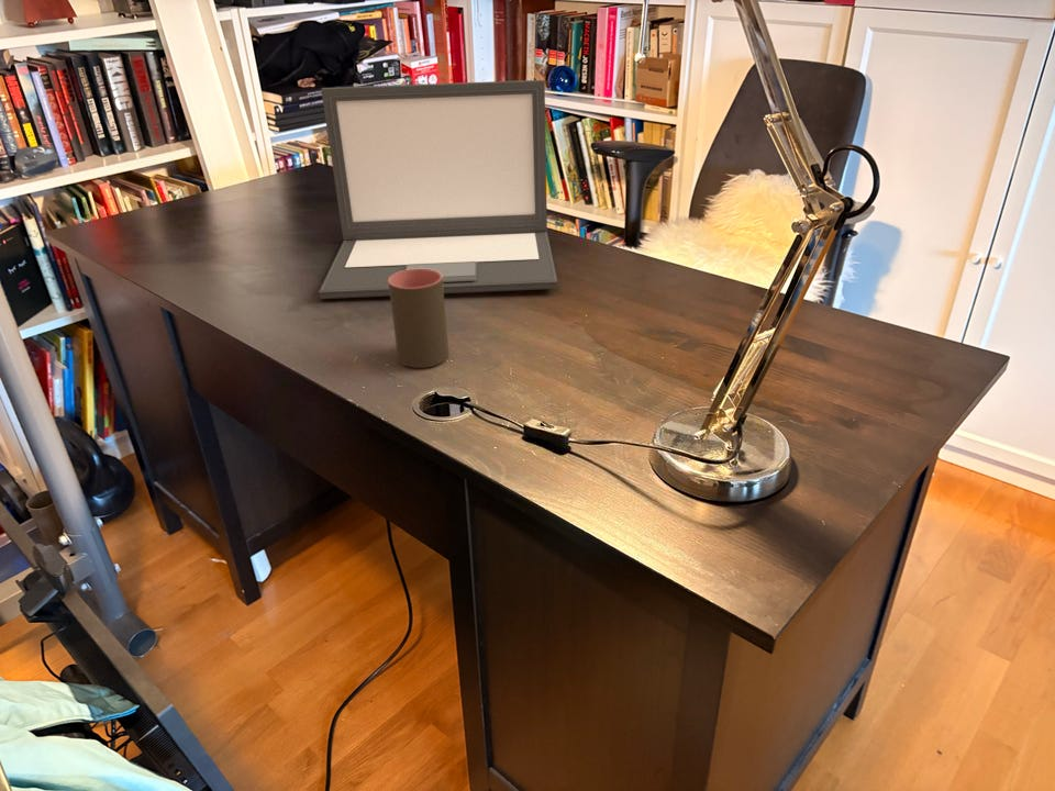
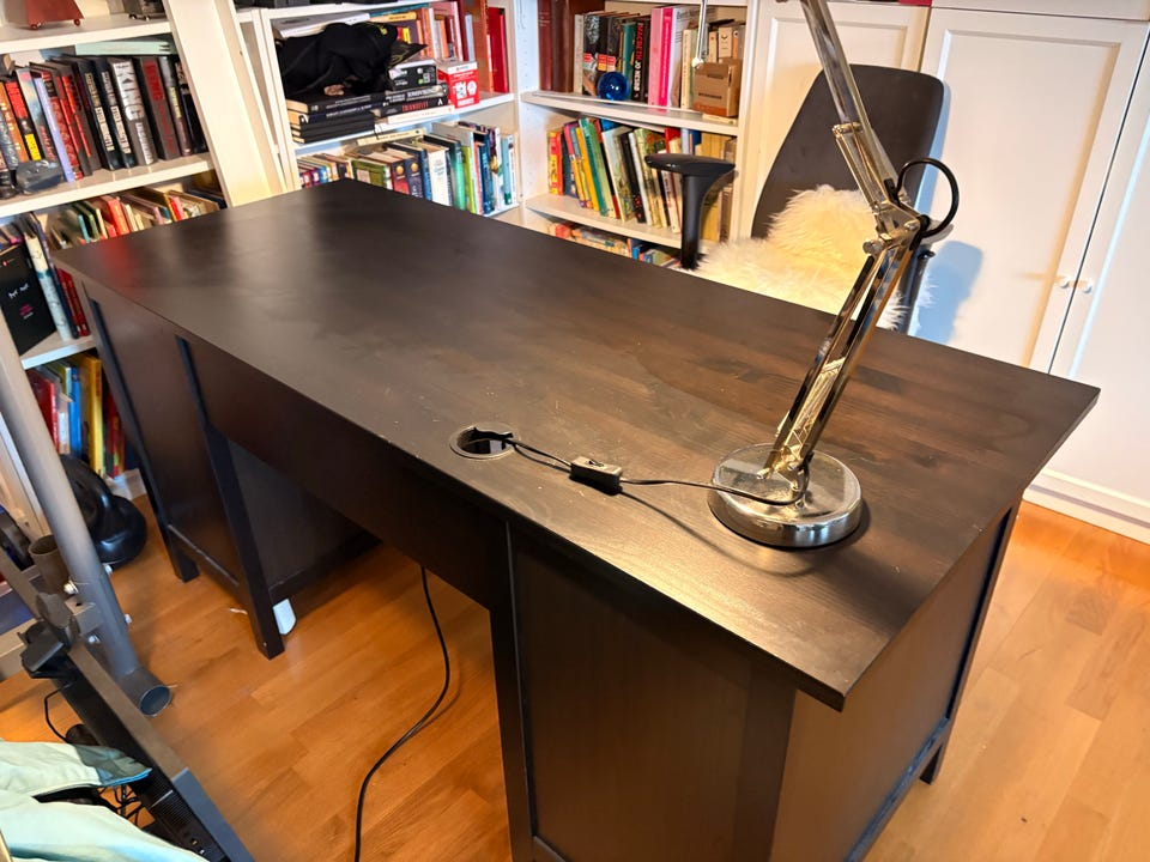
- cup [389,269,449,369]
- laptop [318,79,559,300]
